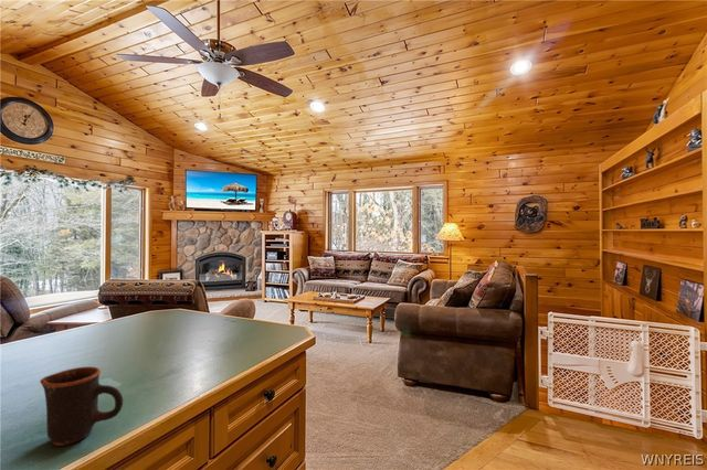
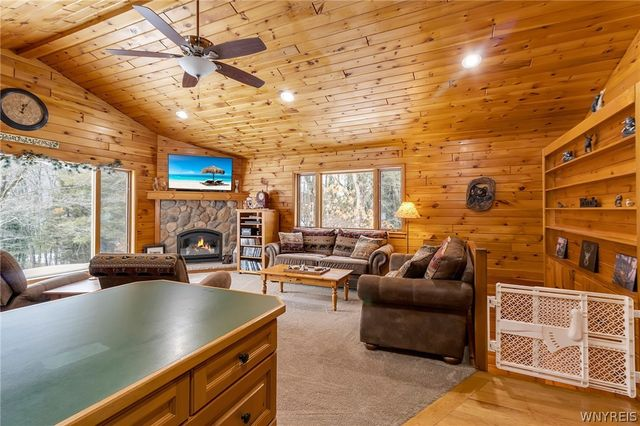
- mug [39,365,124,447]
